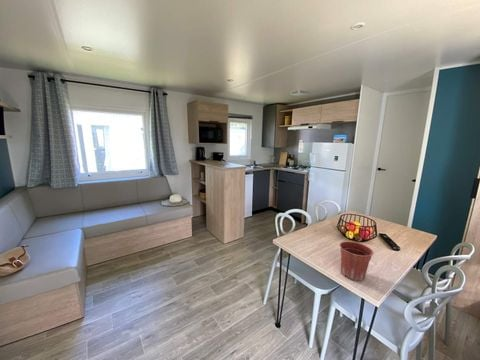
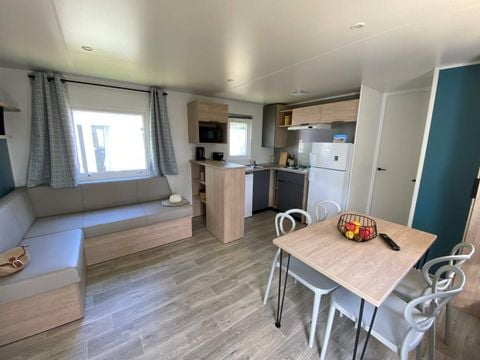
- flower pot [339,240,375,282]
